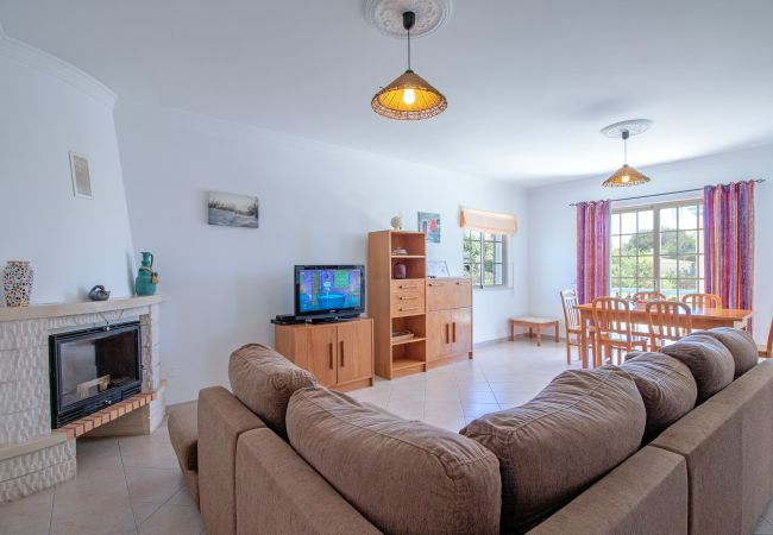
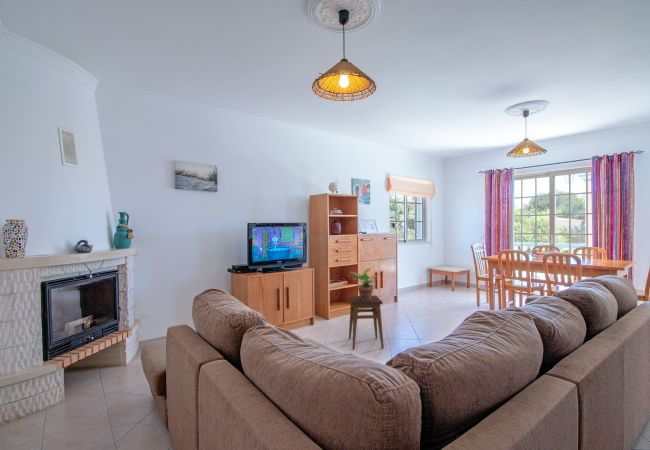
+ stool [348,295,385,350]
+ potted plant [348,267,378,300]
